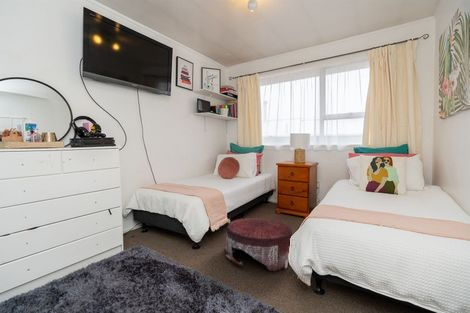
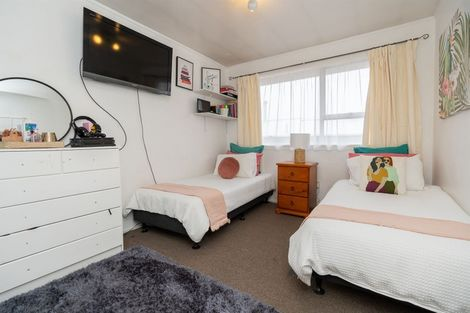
- pouf [223,217,293,272]
